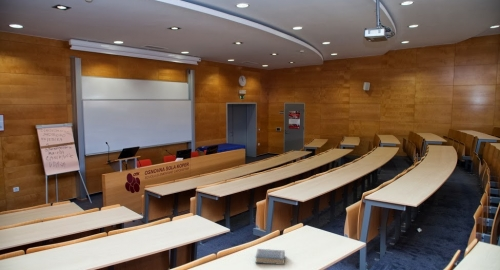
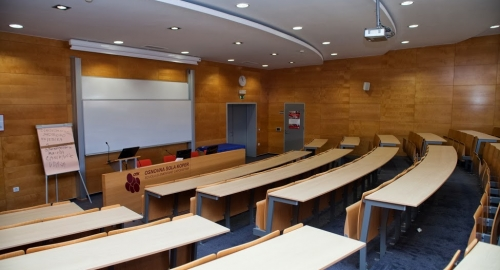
- hardback book [255,248,286,266]
